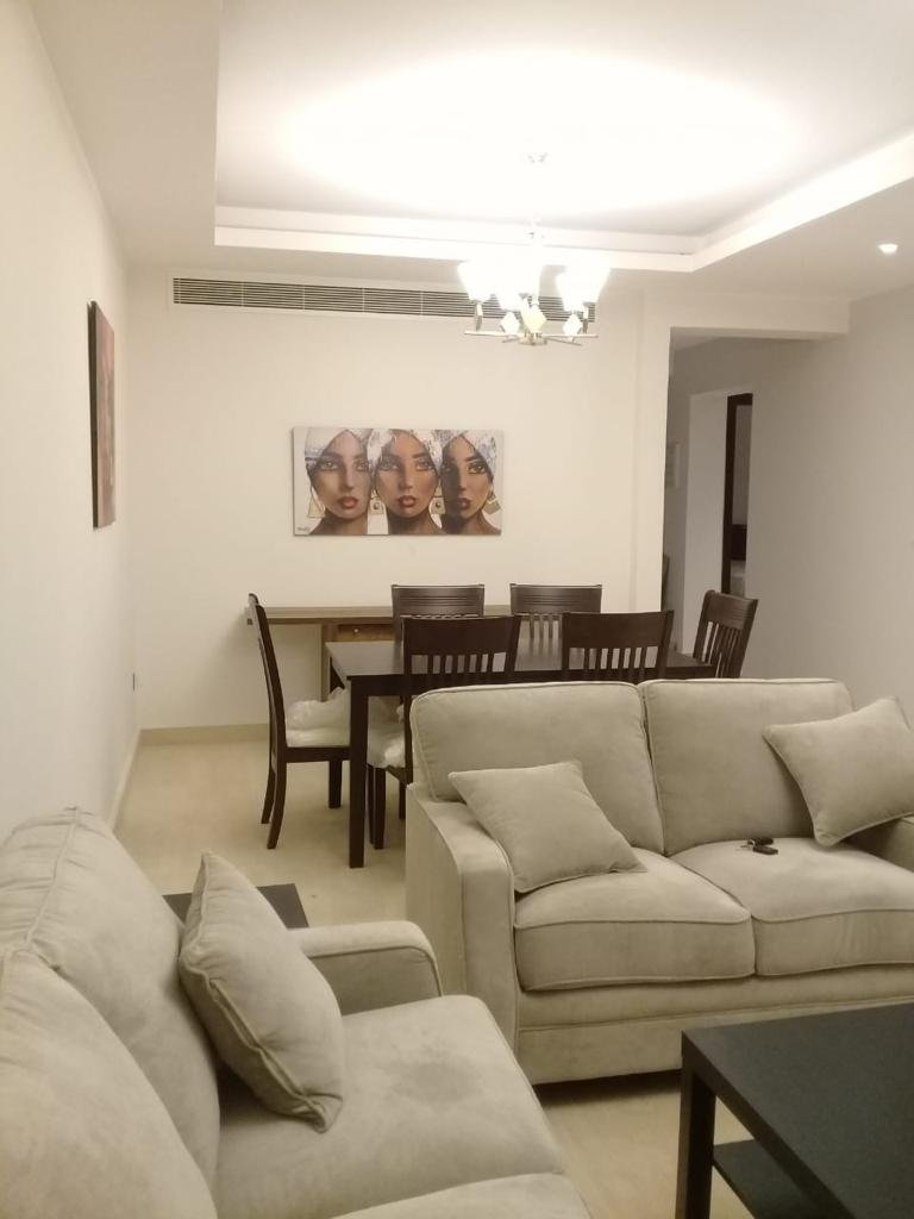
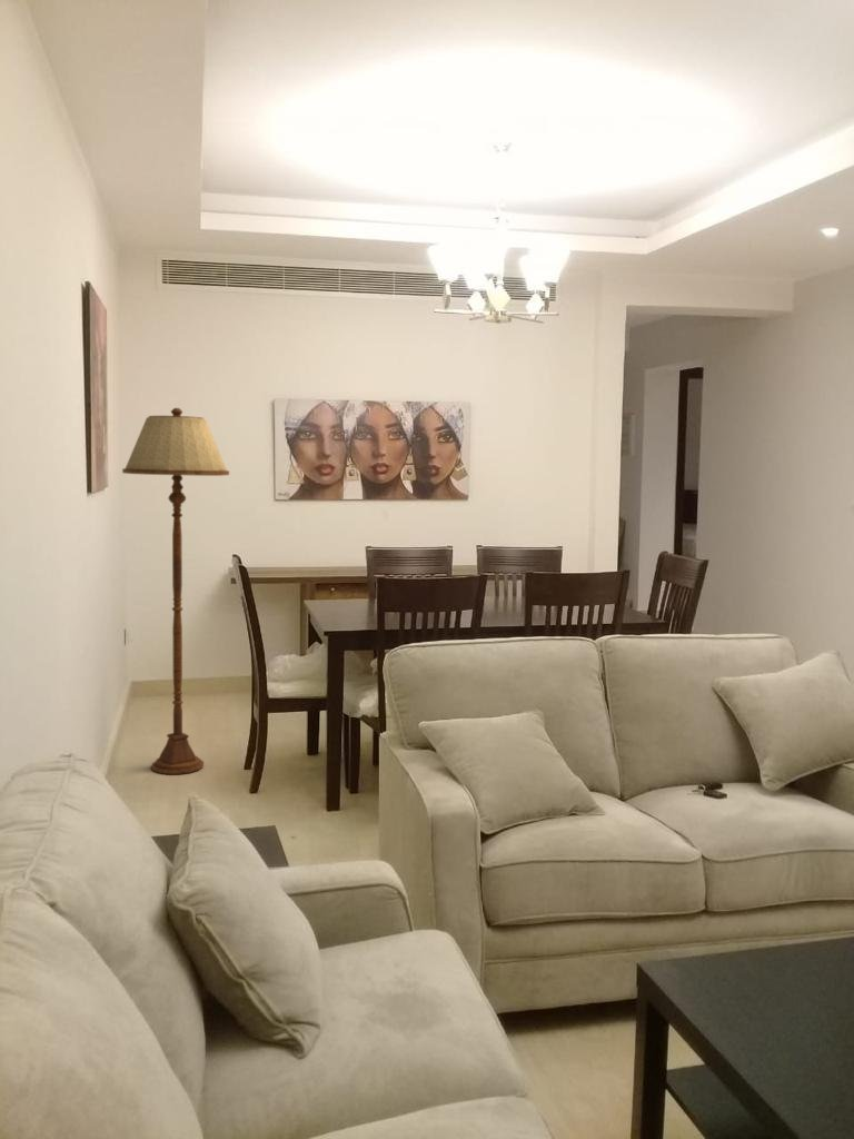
+ floor lamp [121,407,230,775]
